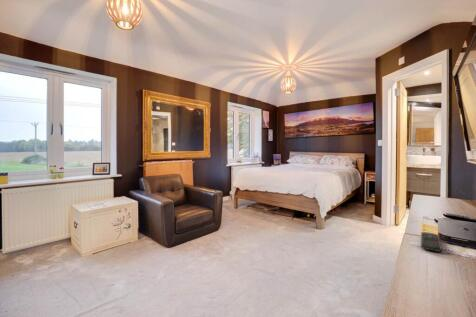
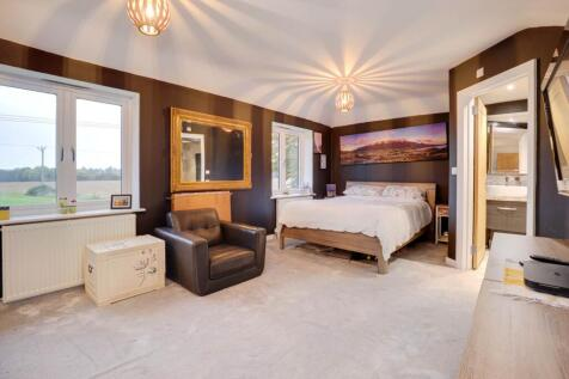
- remote control [420,231,443,253]
